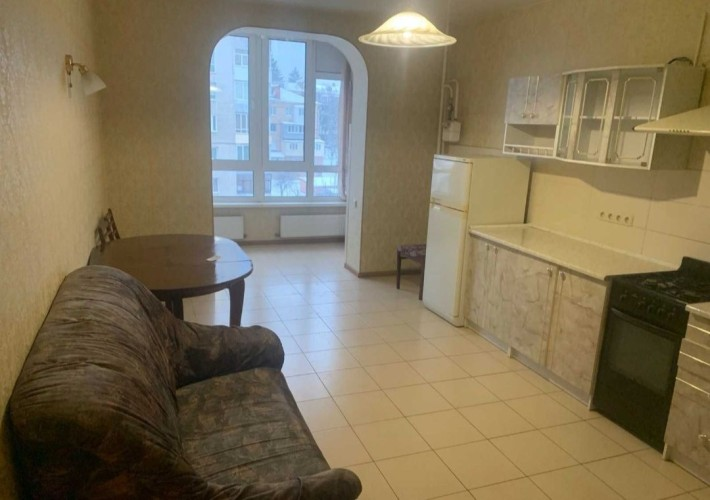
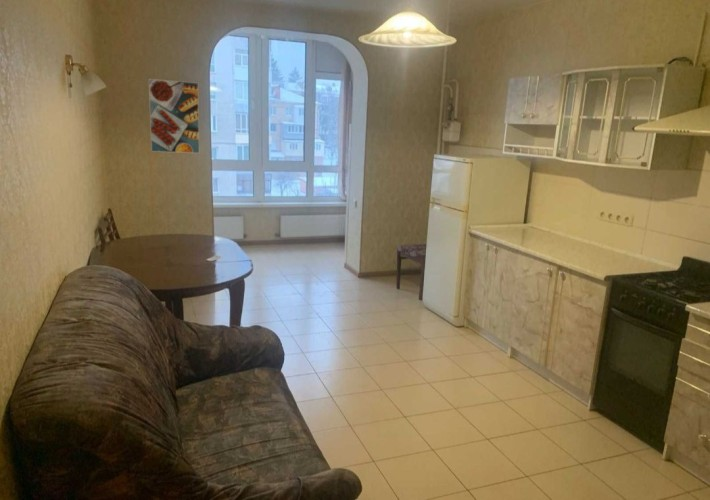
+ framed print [148,78,200,154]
